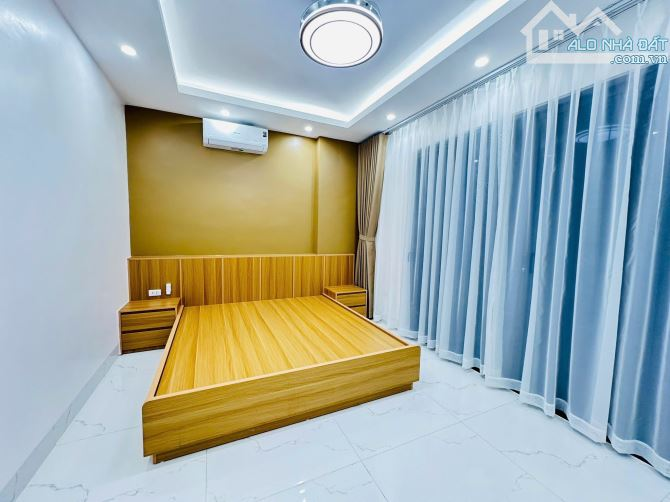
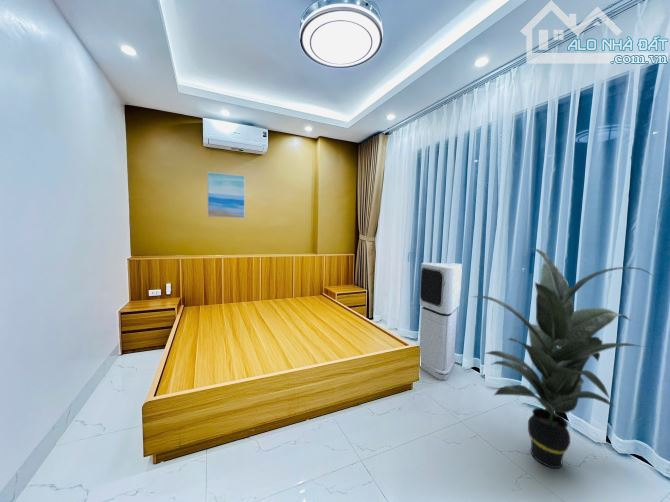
+ wall art [206,171,246,219]
+ air purifier [419,262,463,381]
+ indoor plant [471,247,654,469]
